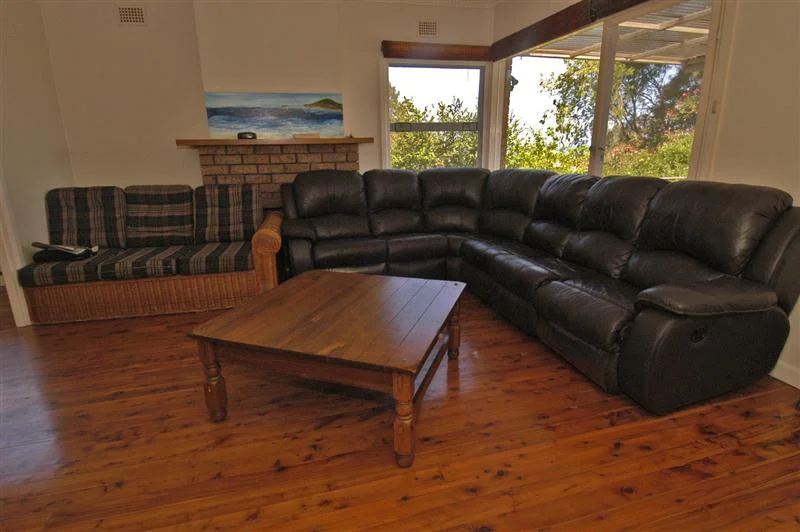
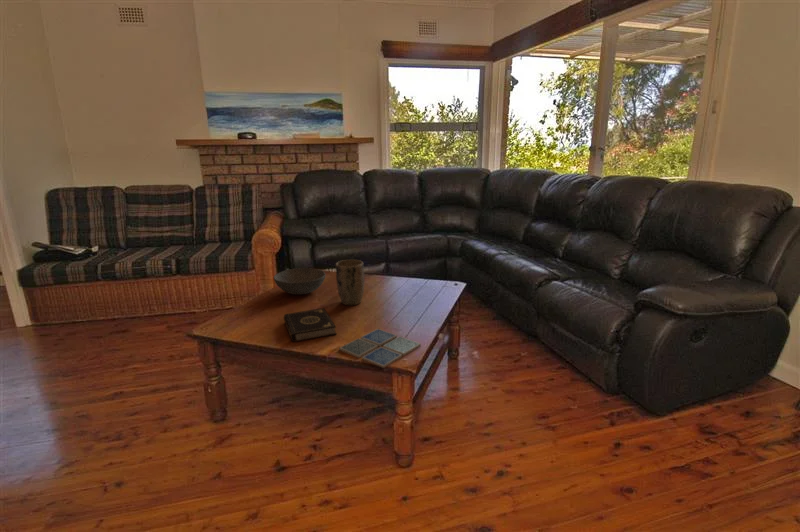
+ drink coaster [338,328,422,369]
+ book [283,307,337,343]
+ plant pot [335,259,365,307]
+ bowl [273,267,326,296]
